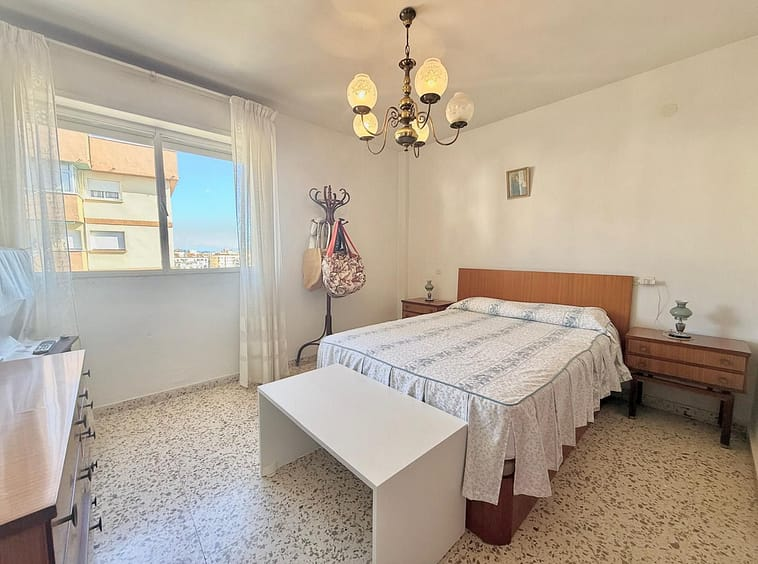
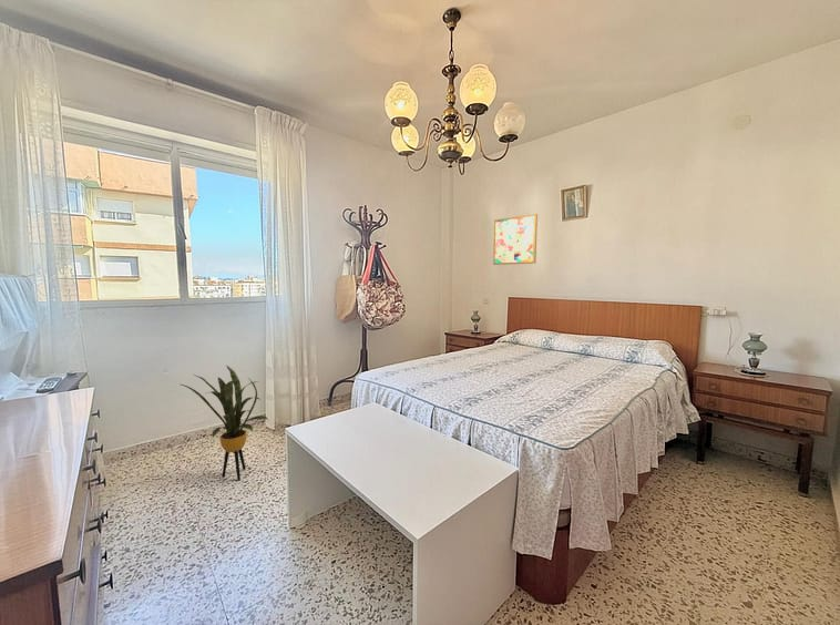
+ wall art [492,213,539,266]
+ house plant [181,365,269,481]
